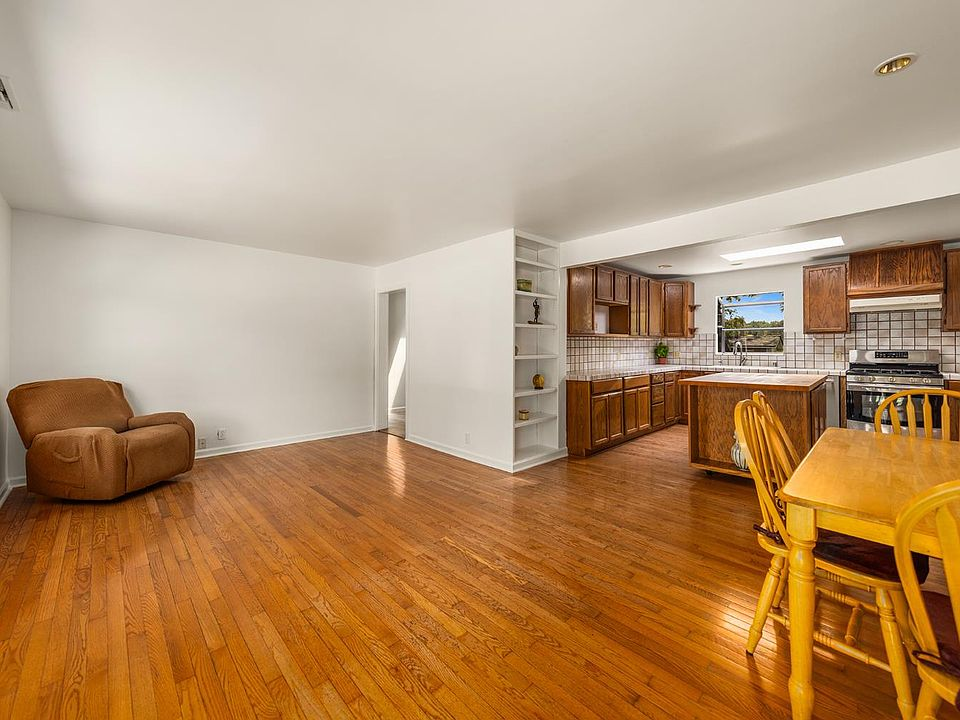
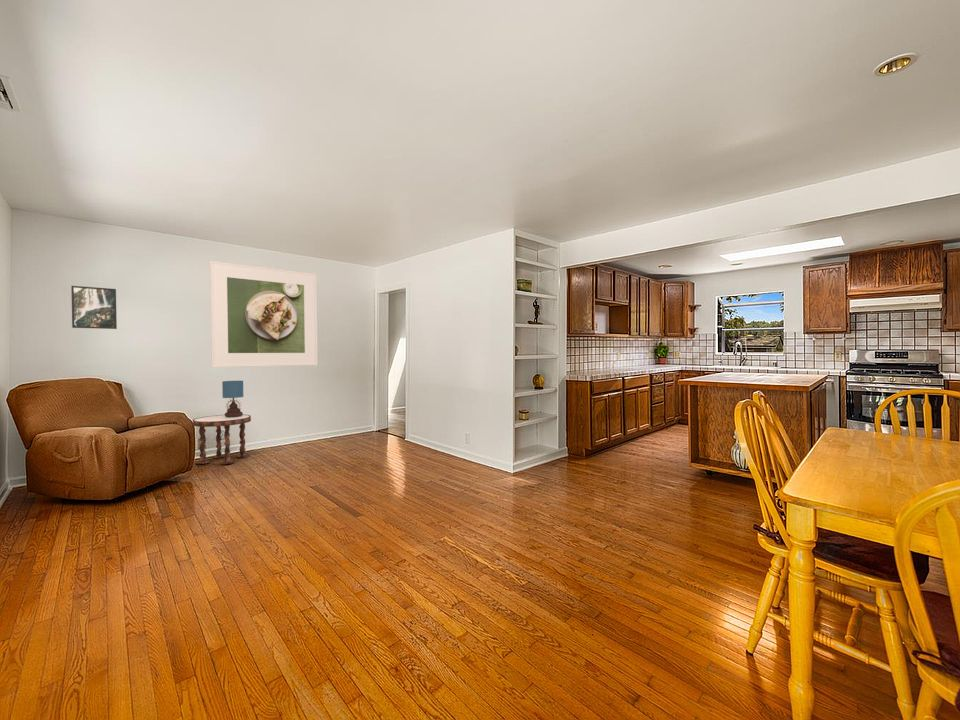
+ table lamp [221,380,244,417]
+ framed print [209,260,319,369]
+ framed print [70,285,118,330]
+ side table [192,414,252,465]
